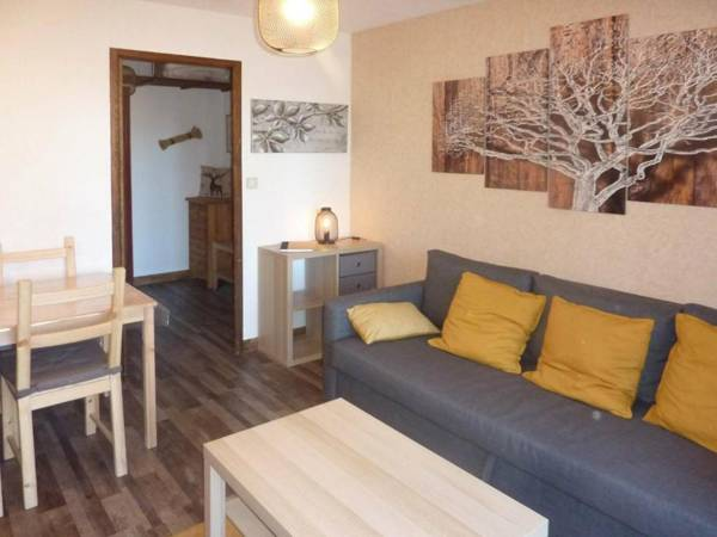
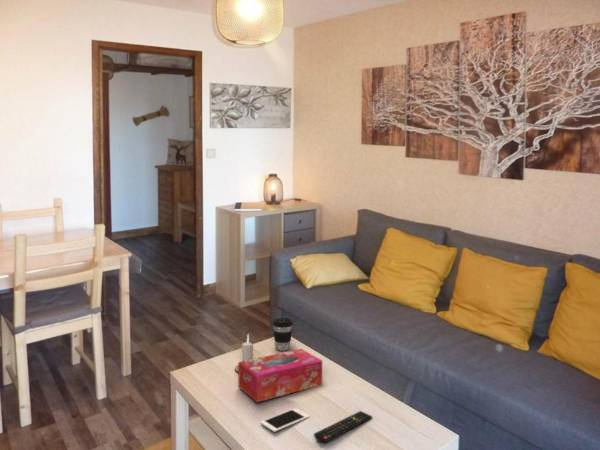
+ candle [234,334,254,372]
+ remote control [313,410,373,444]
+ coffee cup [272,317,294,352]
+ cell phone [260,408,311,433]
+ tissue box [237,348,323,403]
